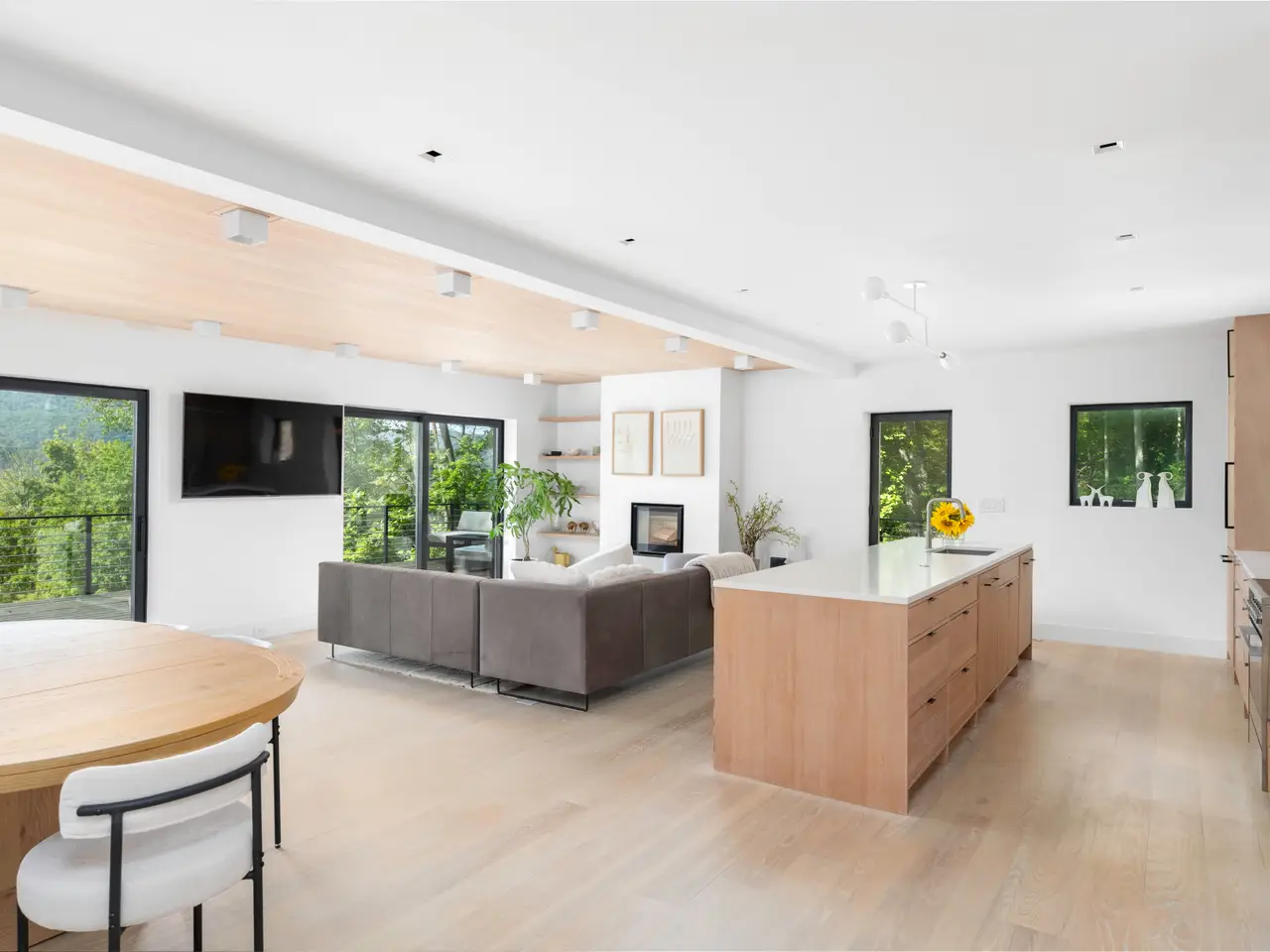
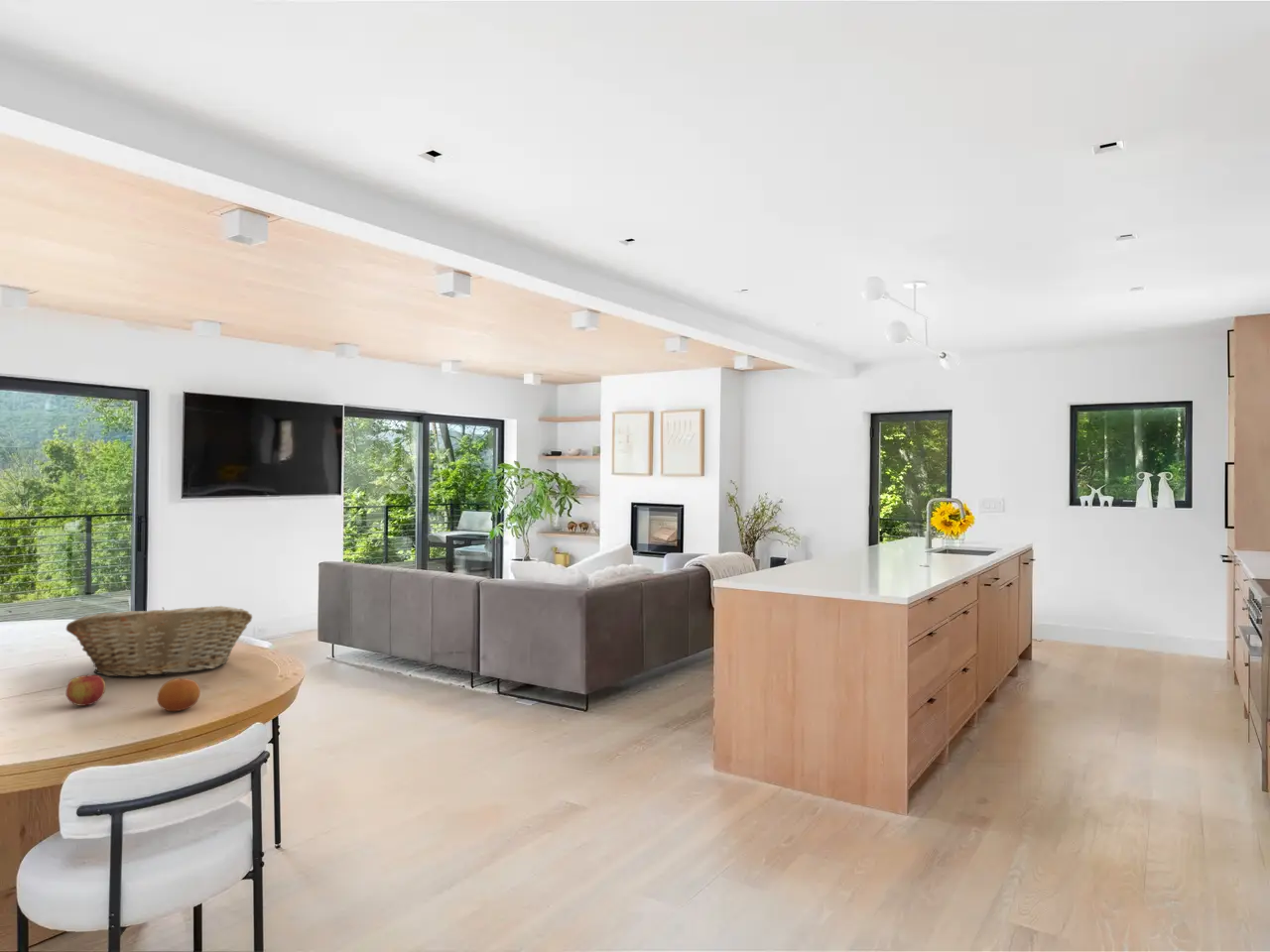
+ apple [64,673,106,707]
+ fruit basket [65,605,253,678]
+ fruit [156,677,201,712]
